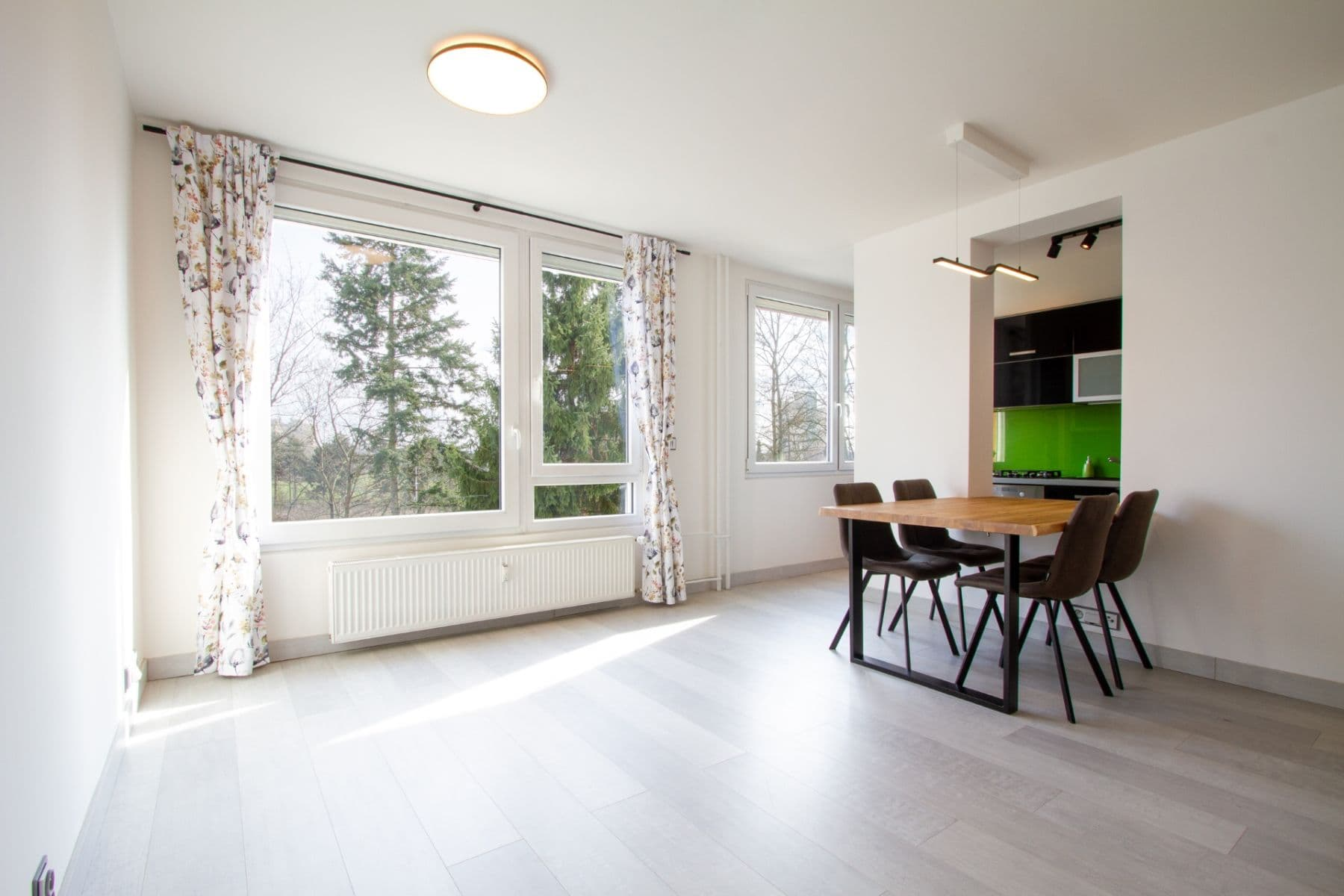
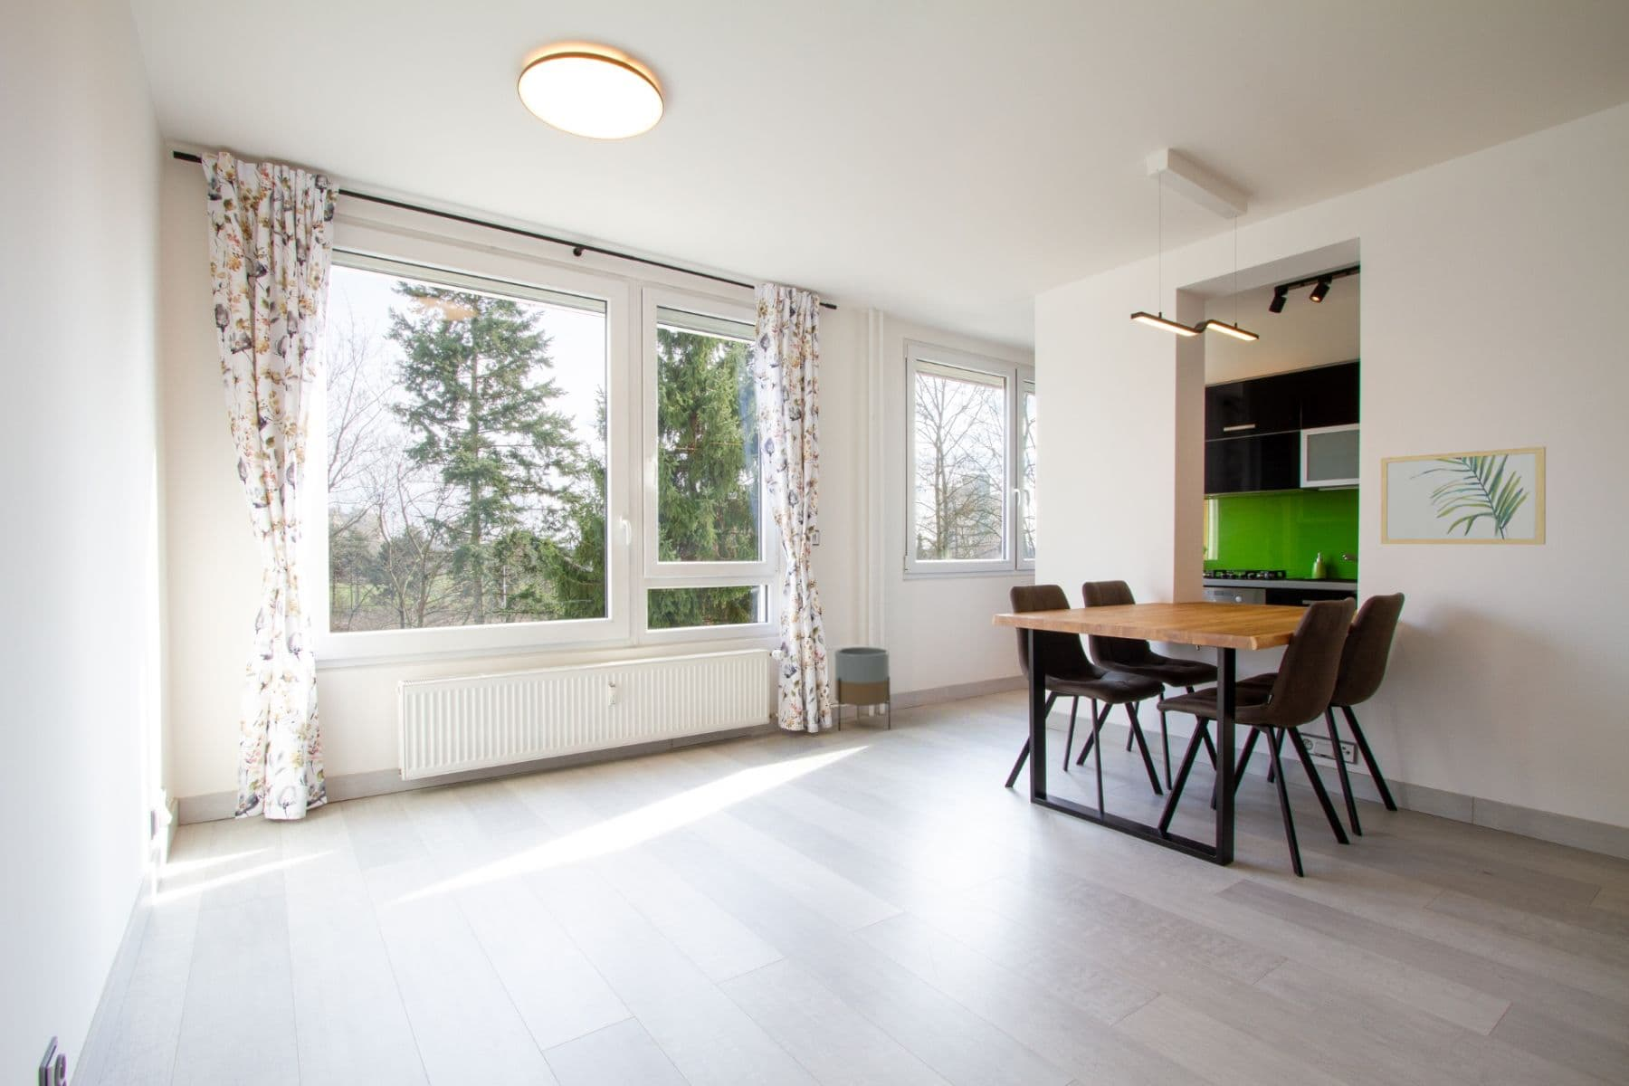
+ wall art [1381,445,1547,545]
+ planter [834,646,891,731]
